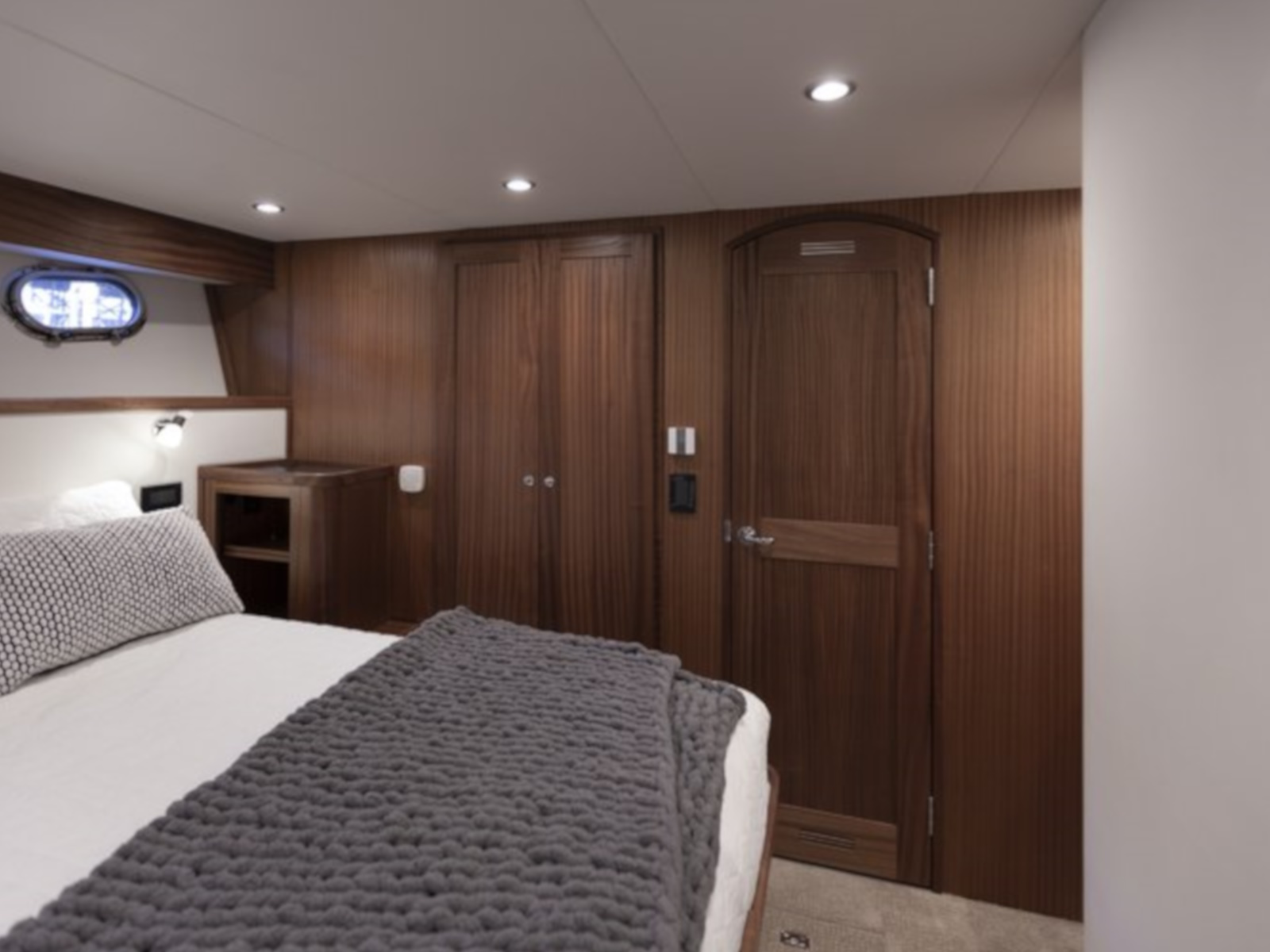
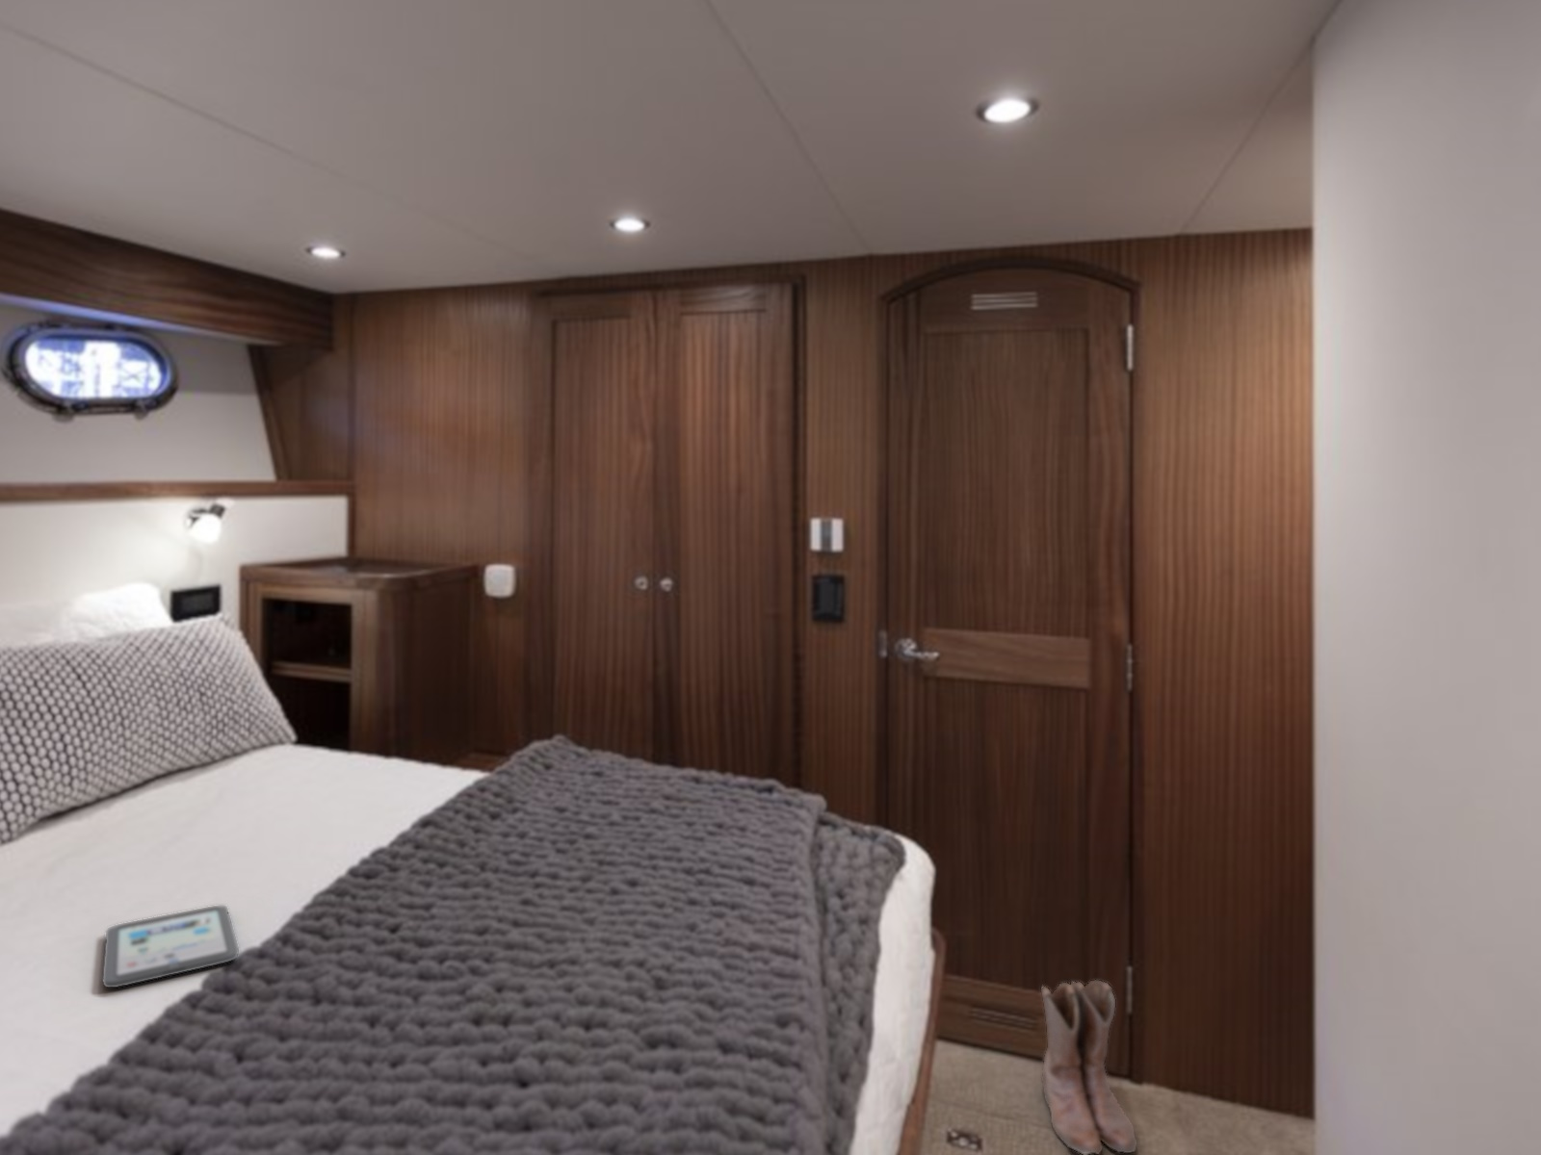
+ tablet [101,905,240,989]
+ boots [1040,979,1138,1155]
